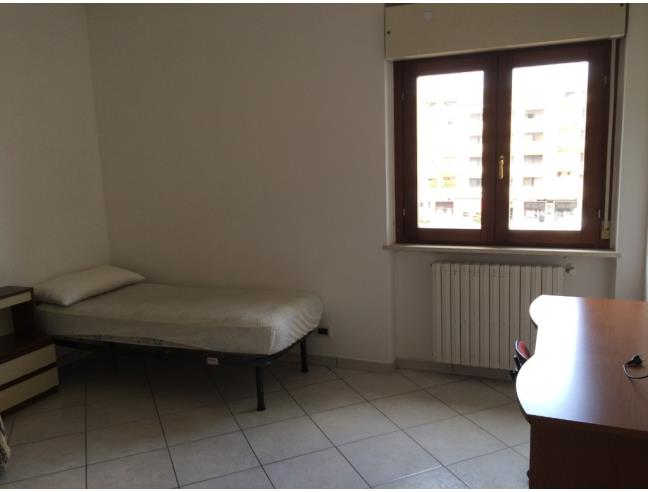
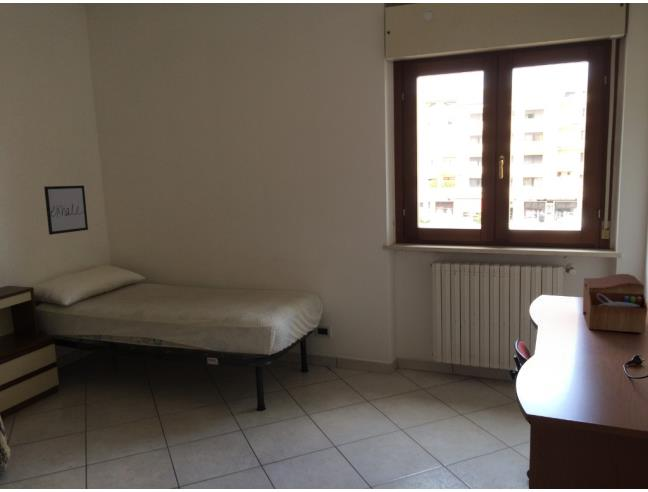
+ sewing box [582,273,648,334]
+ wall art [43,185,89,236]
